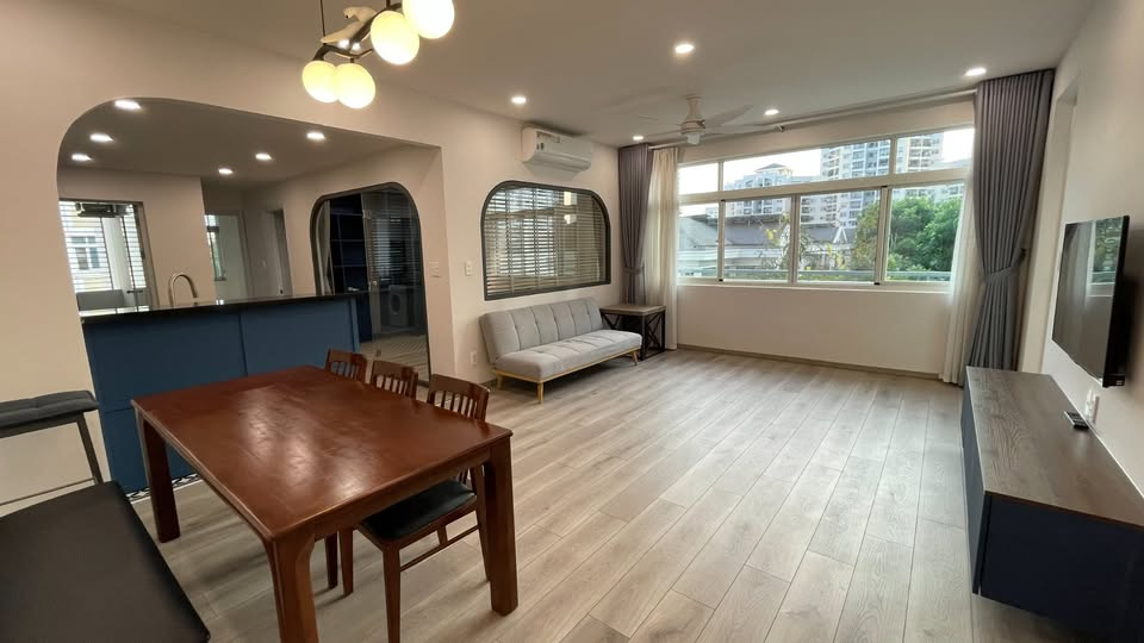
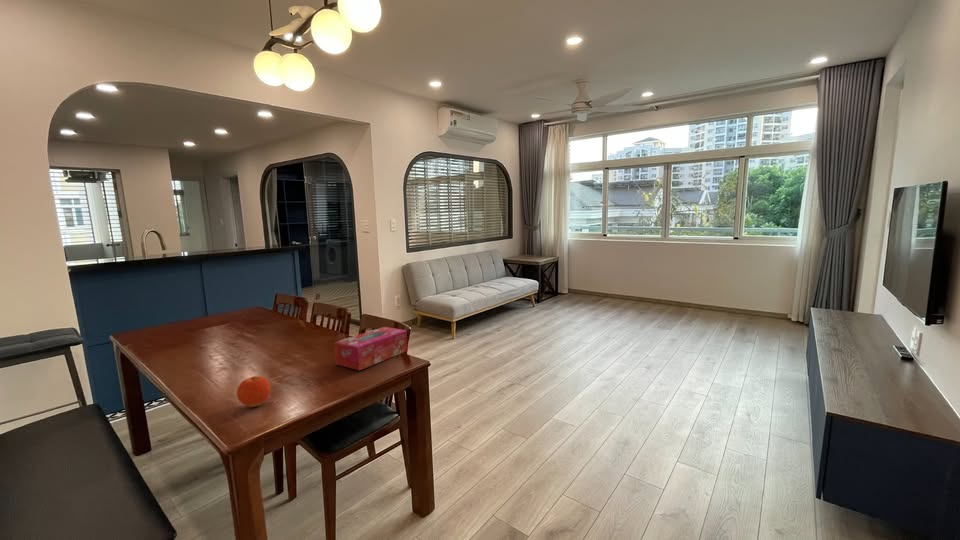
+ fruit [236,375,272,408]
+ tissue box [333,326,409,371]
